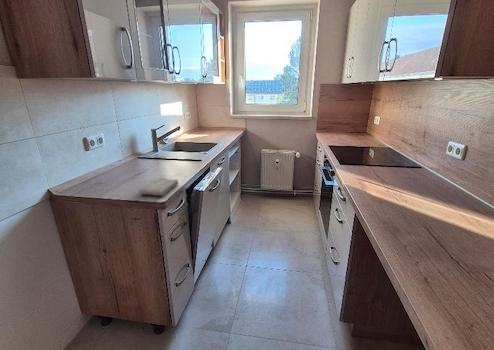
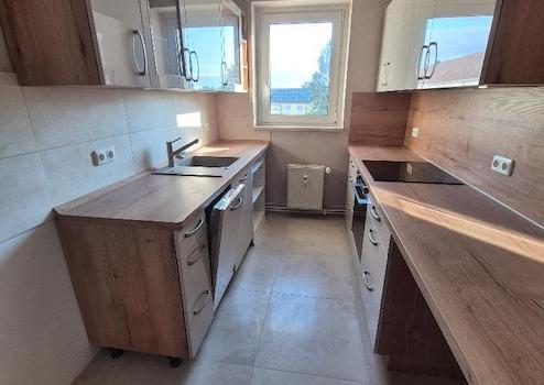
- washcloth [138,178,179,197]
